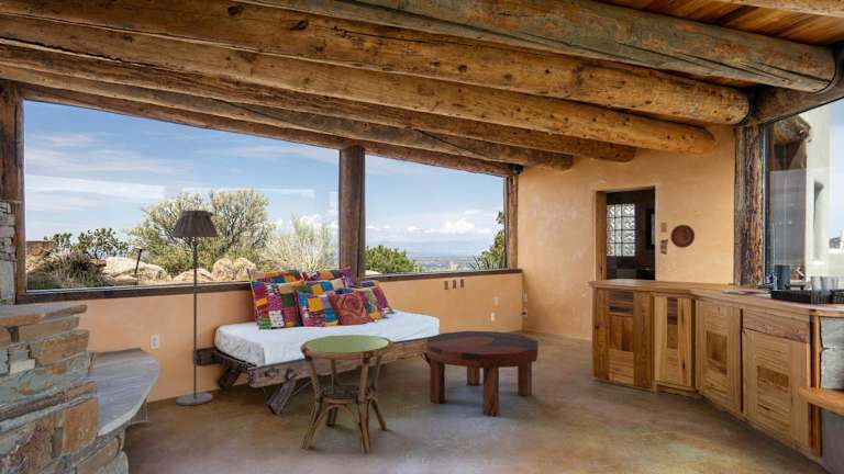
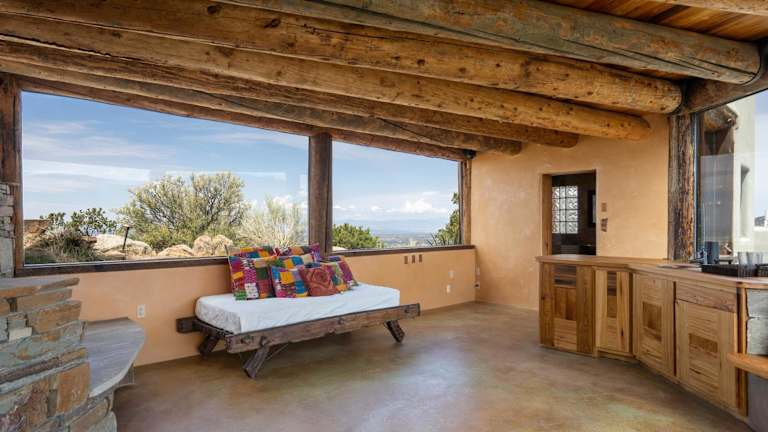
- floor lamp [170,208,219,407]
- decorative plate [669,224,696,249]
- coffee table [425,330,540,418]
- side table [299,334,396,454]
